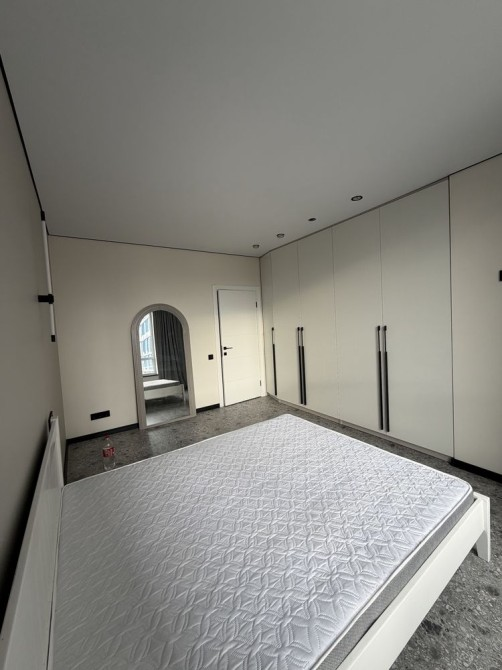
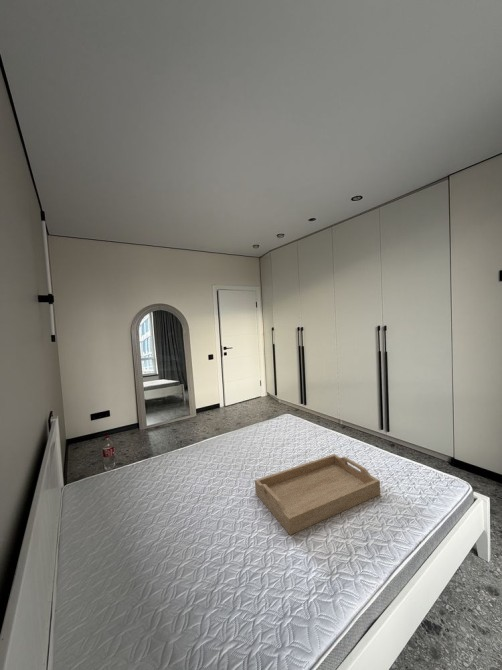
+ serving tray [254,453,381,536]
